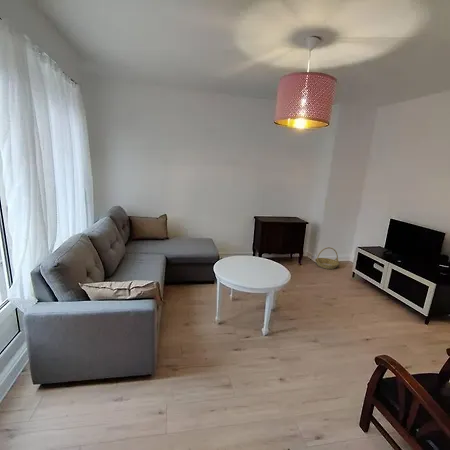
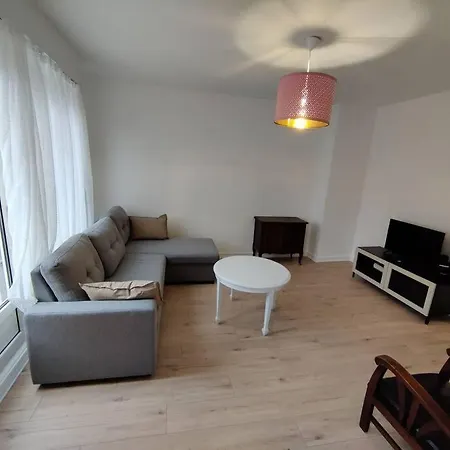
- basket [314,246,340,270]
